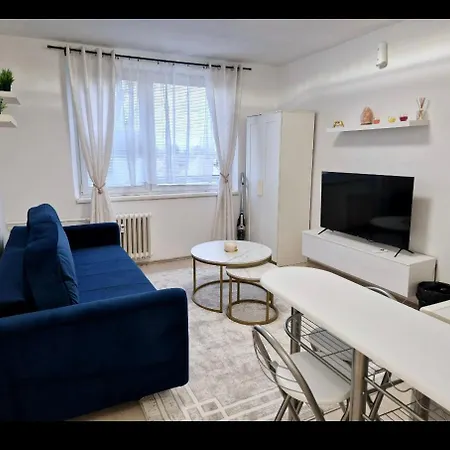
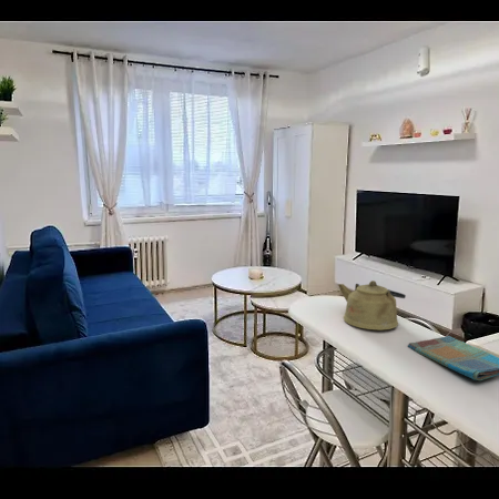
+ kettle [337,279,407,332]
+ dish towel [407,335,499,381]
